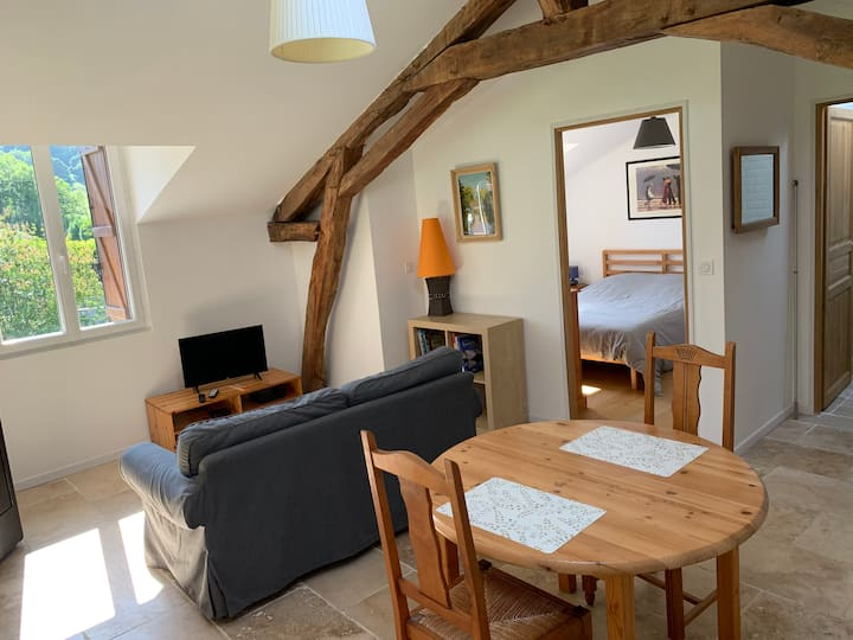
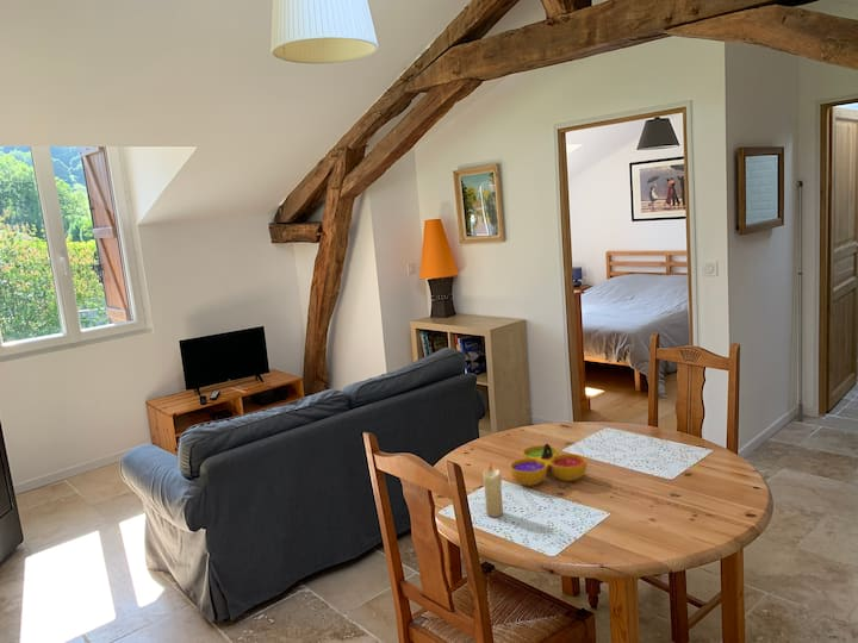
+ candle [481,462,504,518]
+ decorative bowl [509,443,587,487]
